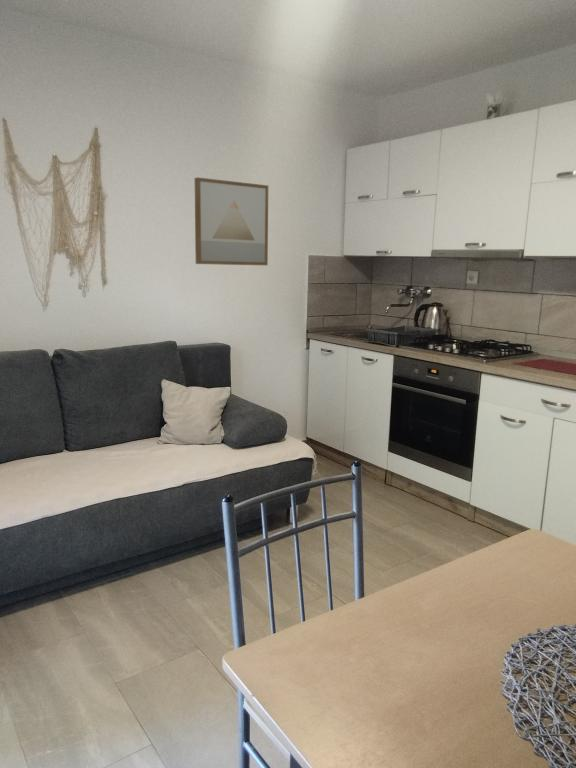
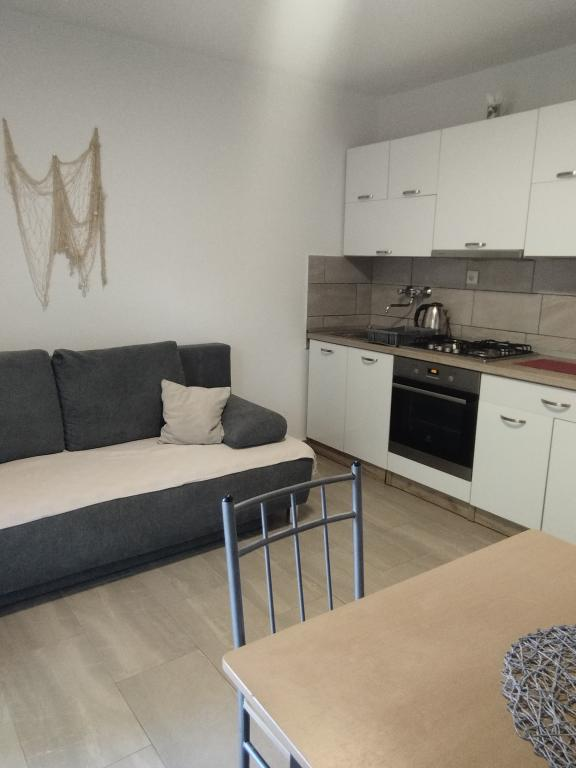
- wall art [194,176,269,266]
